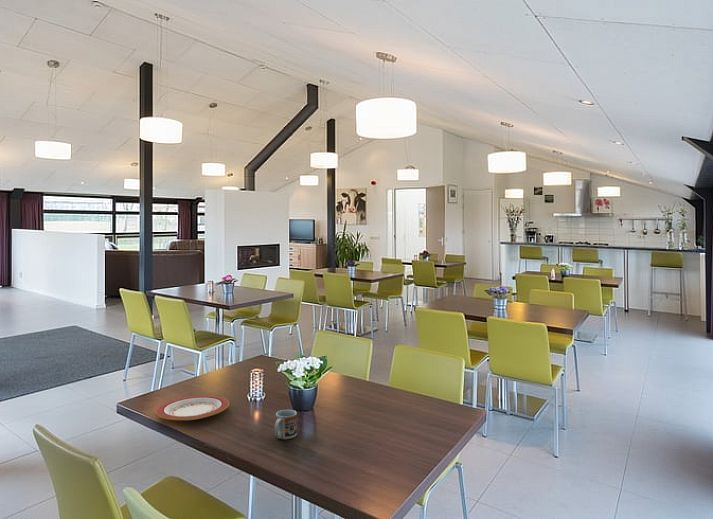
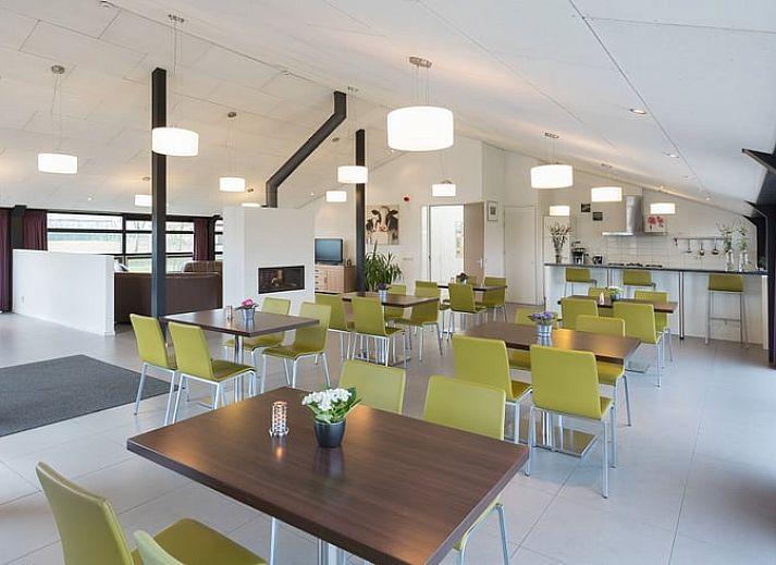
- plate [155,394,230,421]
- cup [274,409,298,440]
